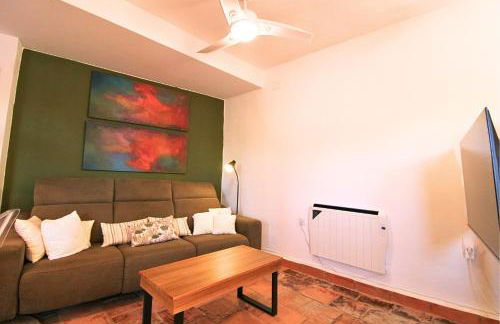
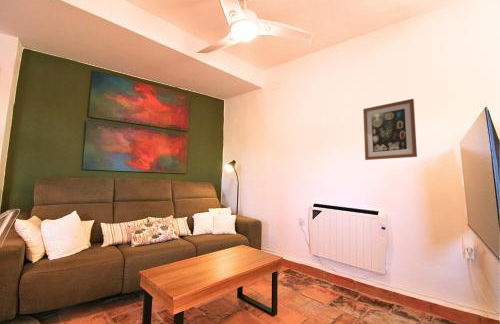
+ wall art [362,98,418,161]
